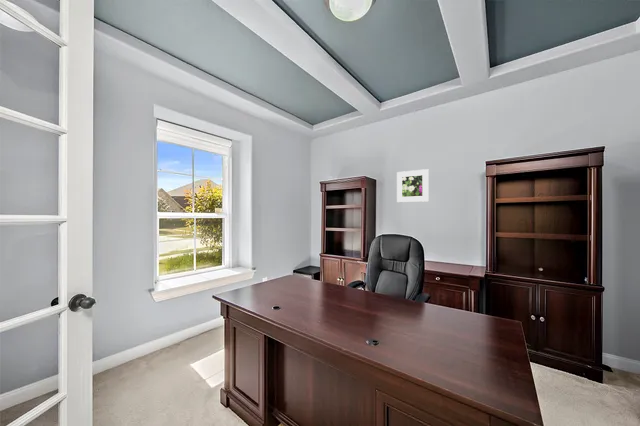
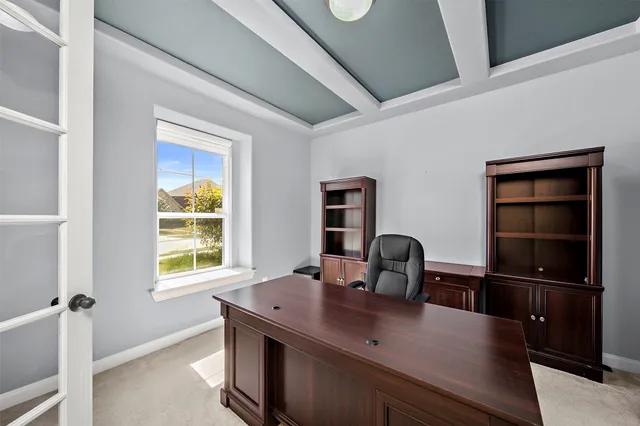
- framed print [396,168,430,203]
